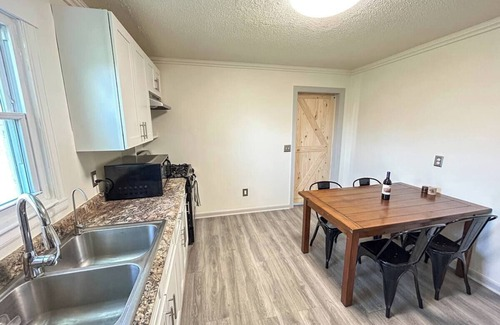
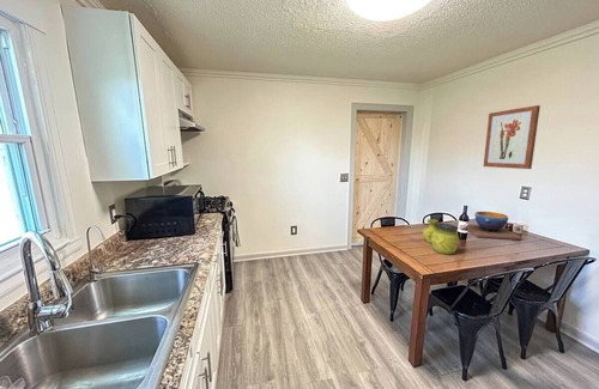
+ wall art [483,104,541,170]
+ decorative bowl [467,211,524,241]
+ decorative vase [422,218,460,255]
